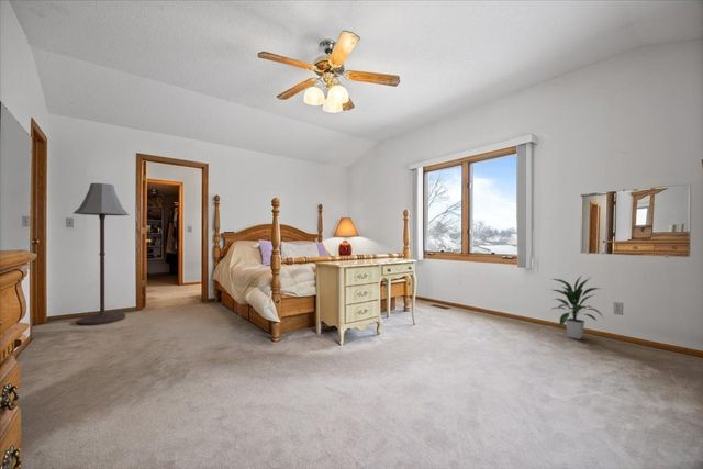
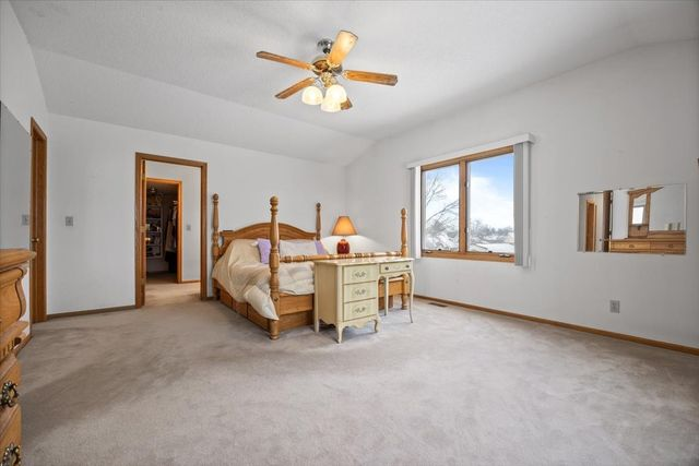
- indoor plant [546,273,605,340]
- floor lamp [72,182,130,326]
